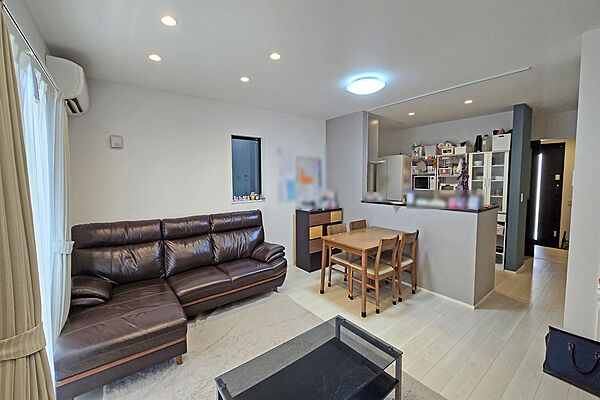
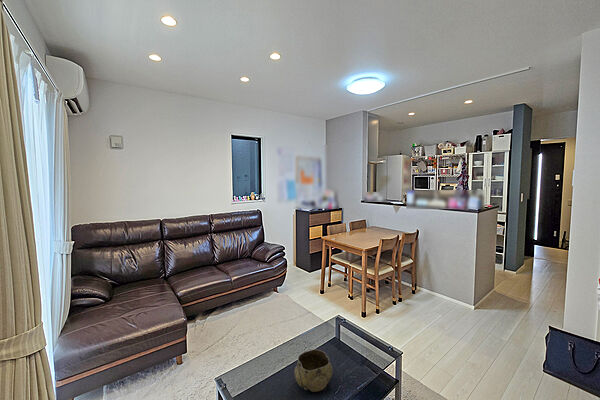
+ decorative bowl [293,348,333,393]
